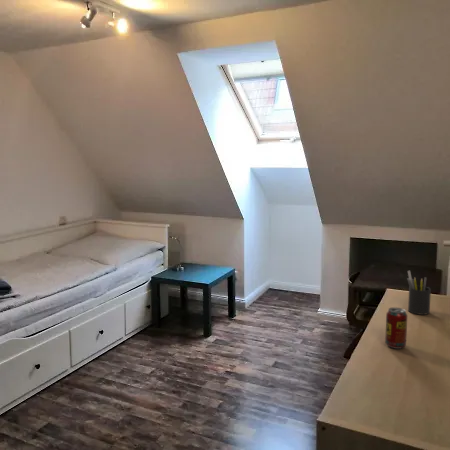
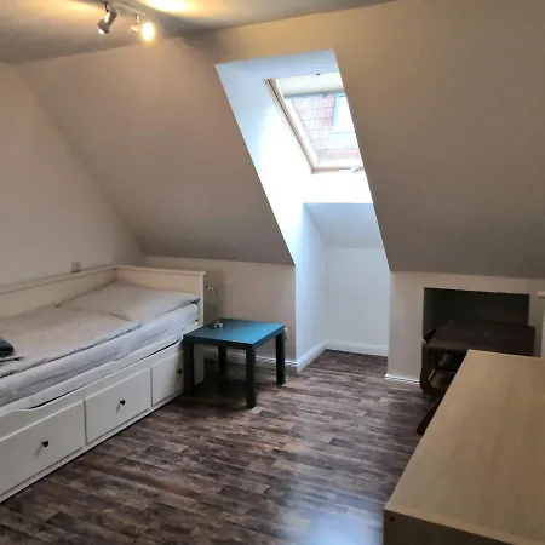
- beverage can [384,306,408,350]
- pen holder [406,270,432,316]
